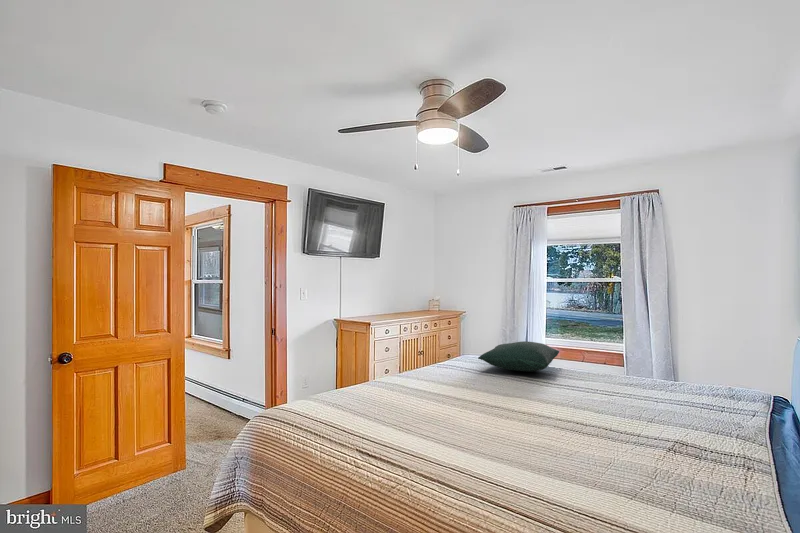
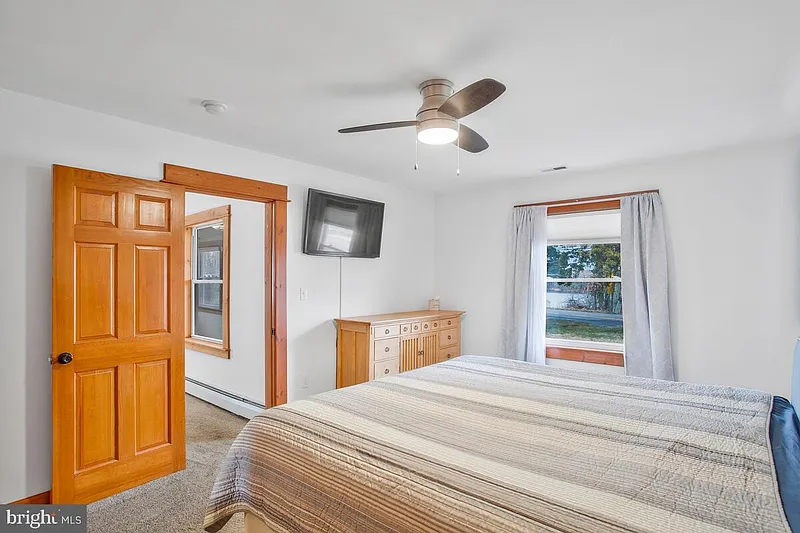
- pillow [477,340,560,373]
